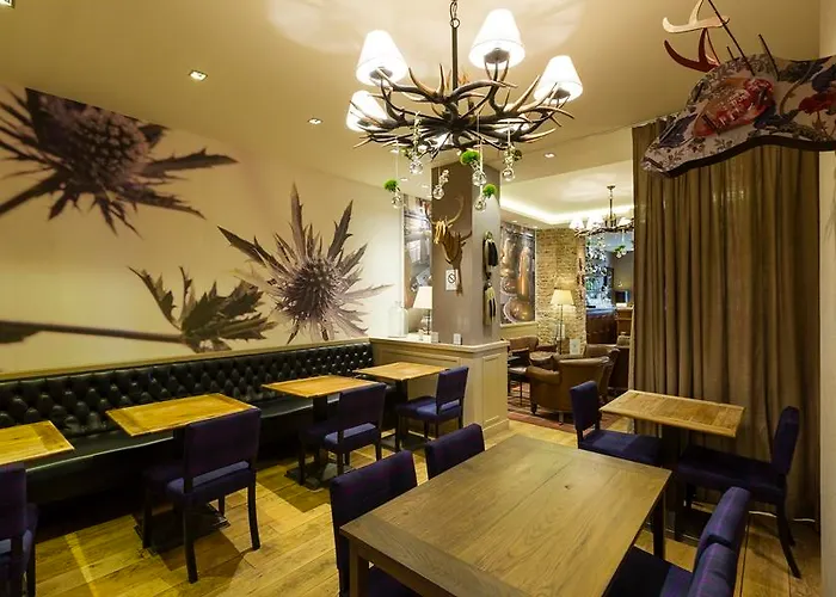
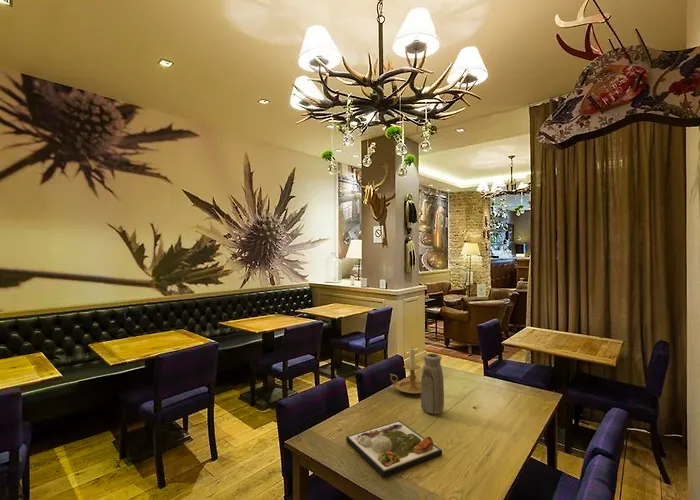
+ dinner plate [345,420,443,479]
+ candle holder [389,346,422,395]
+ vase [420,352,445,415]
